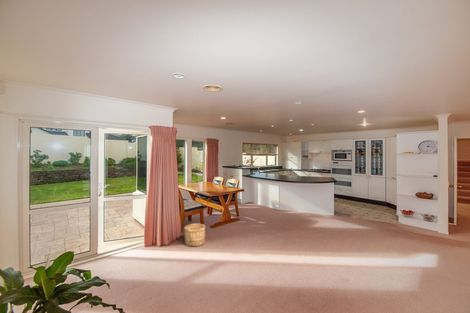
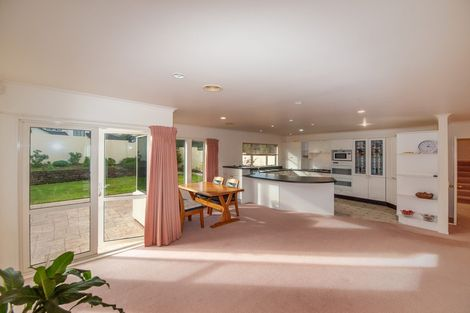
- wooden bucket [183,223,207,247]
